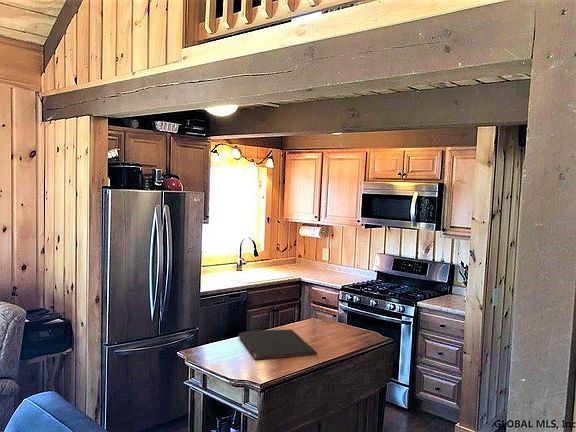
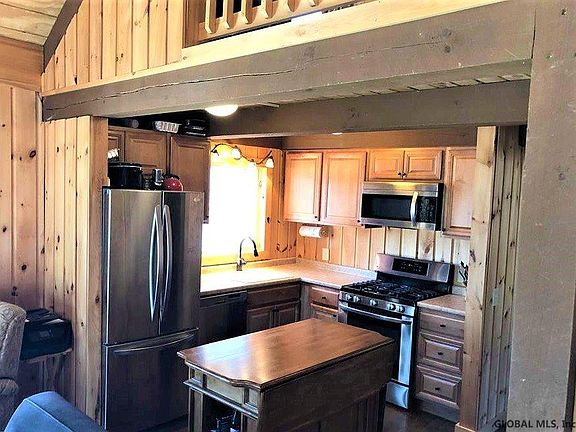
- cutting board [237,329,318,361]
